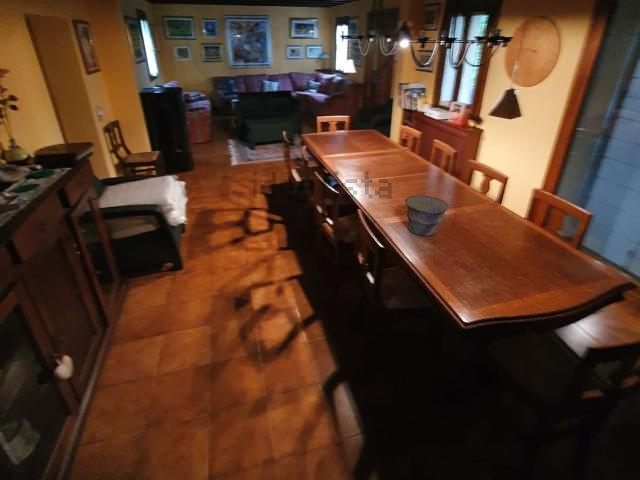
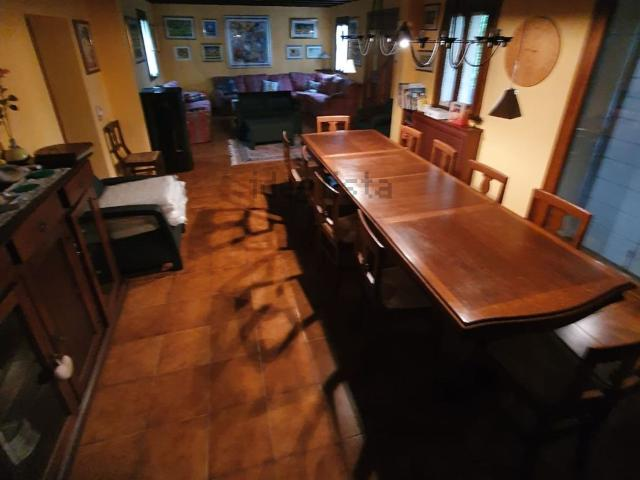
- bowl [404,194,450,237]
